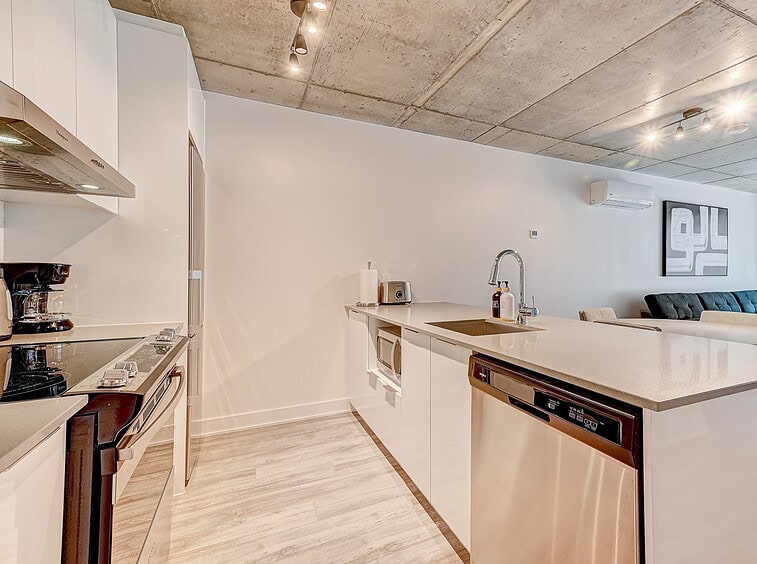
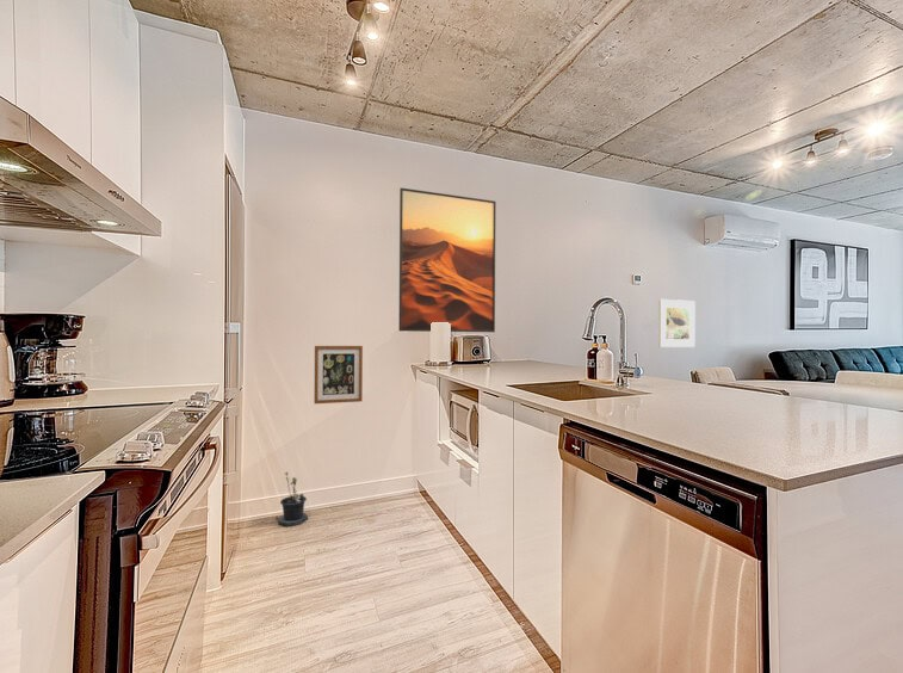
+ potted plant [274,470,309,527]
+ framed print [657,298,697,348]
+ wall art [313,345,364,405]
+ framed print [397,187,497,333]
